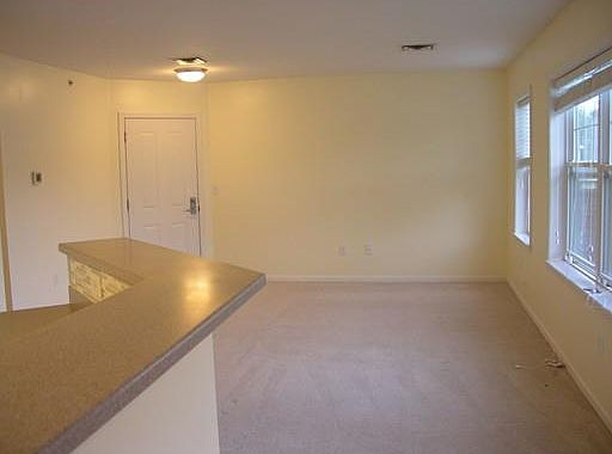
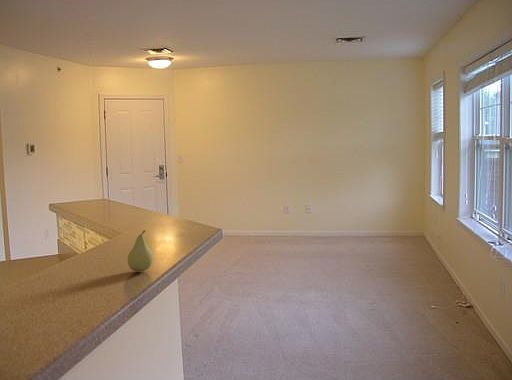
+ fruit [127,229,154,272]
